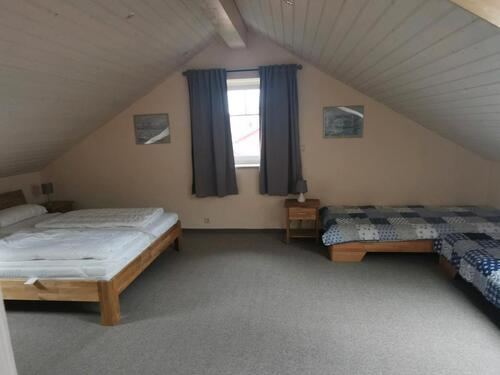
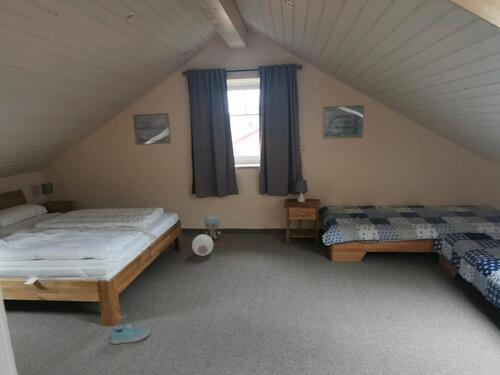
+ ball [191,233,214,257]
+ sneaker [109,323,151,345]
+ plush toy [204,215,222,240]
